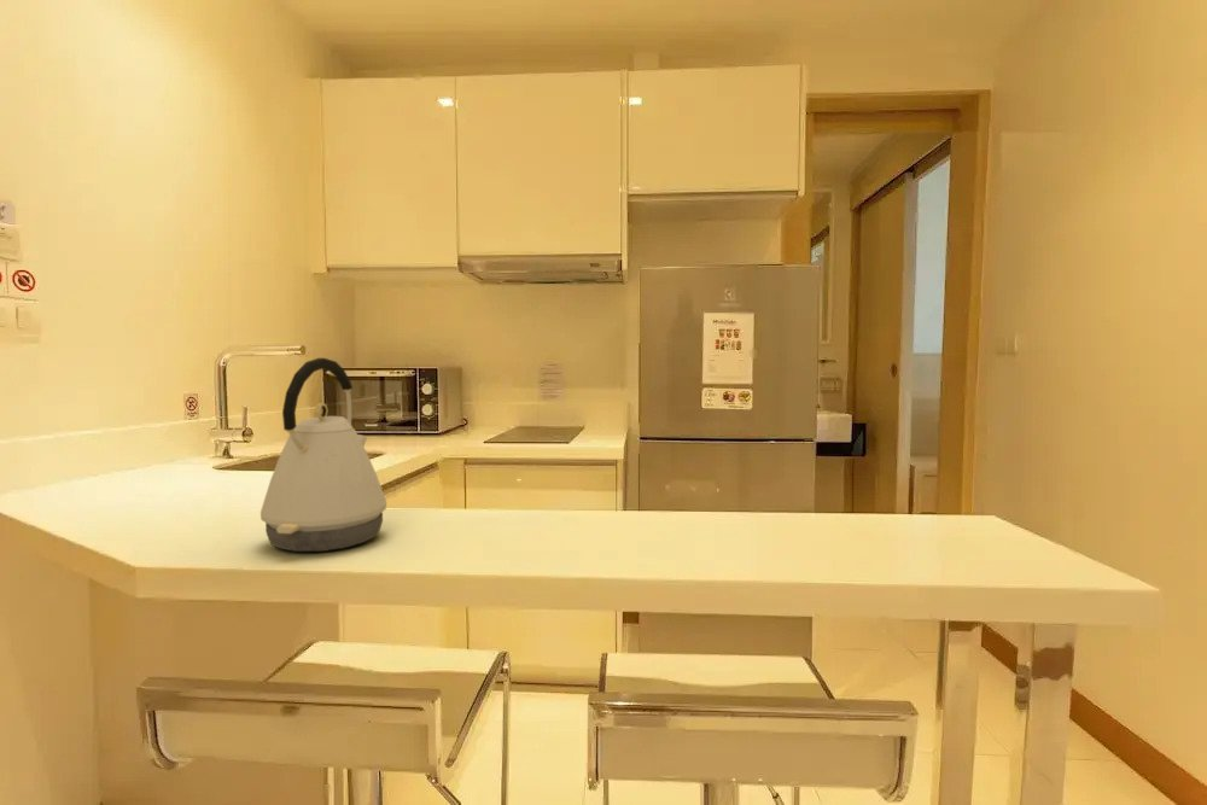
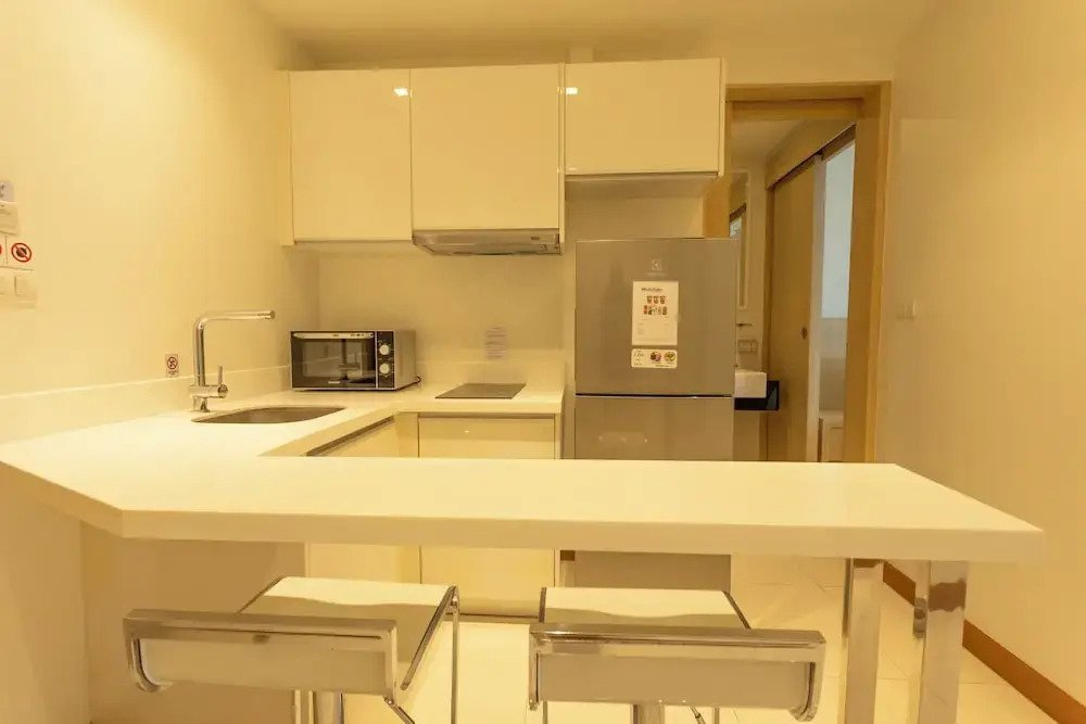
- kettle [260,357,387,553]
